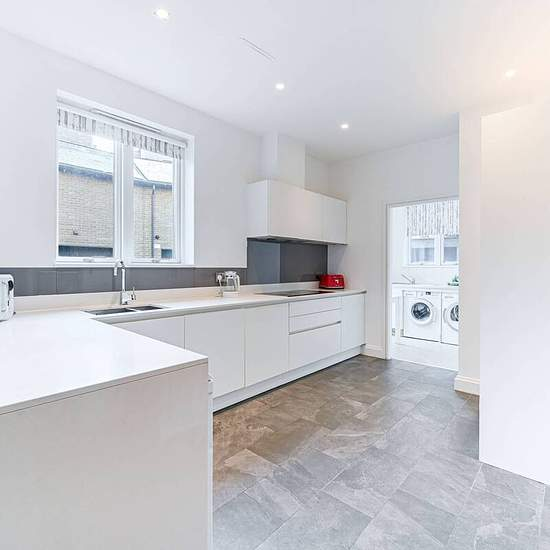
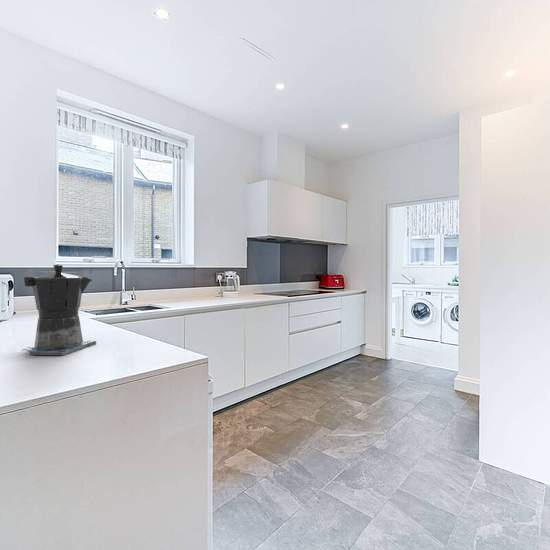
+ coffee maker [22,263,97,357]
